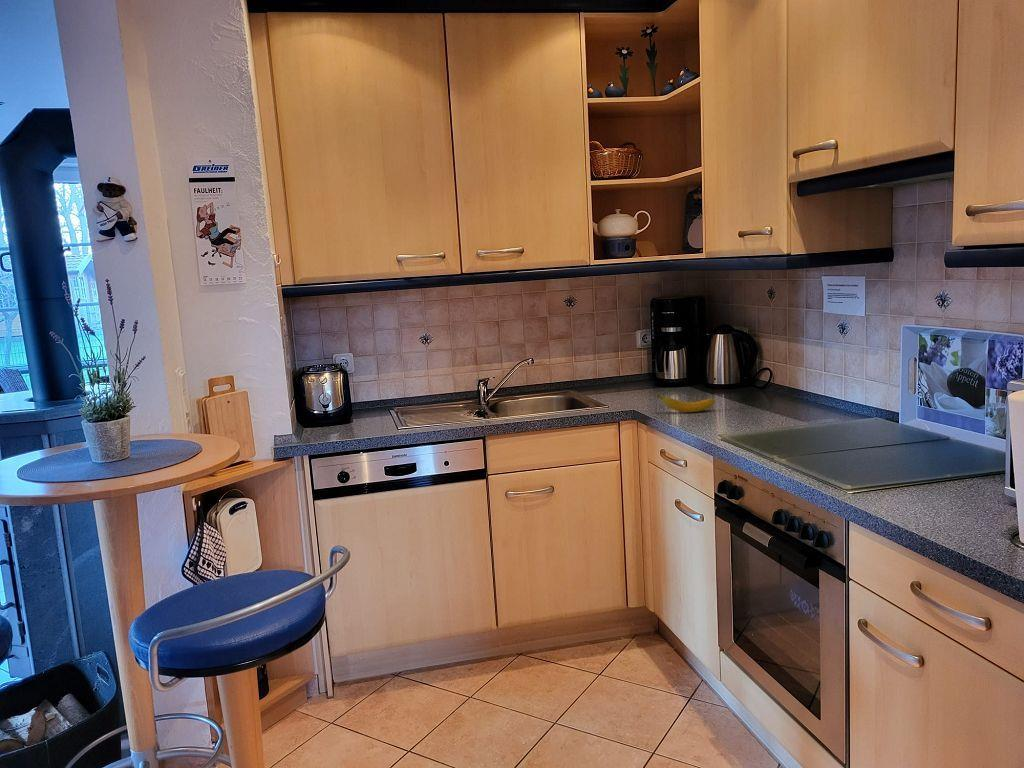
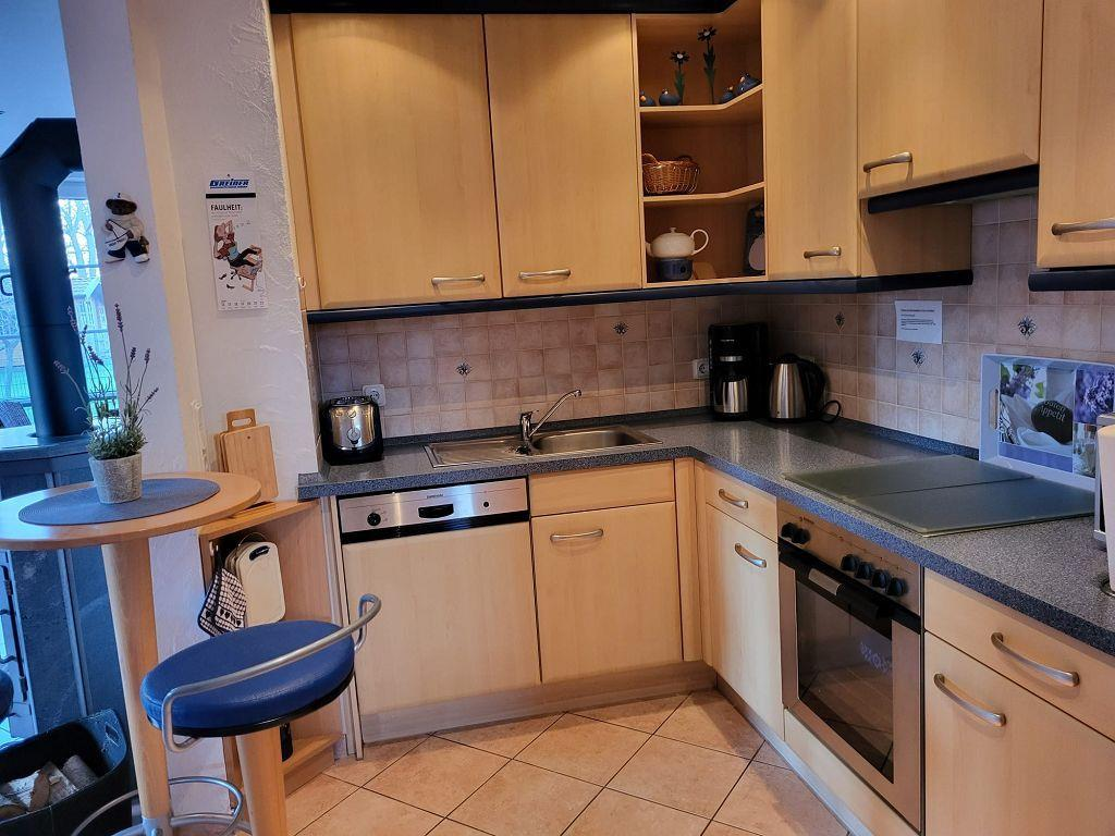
- banana [656,393,716,413]
